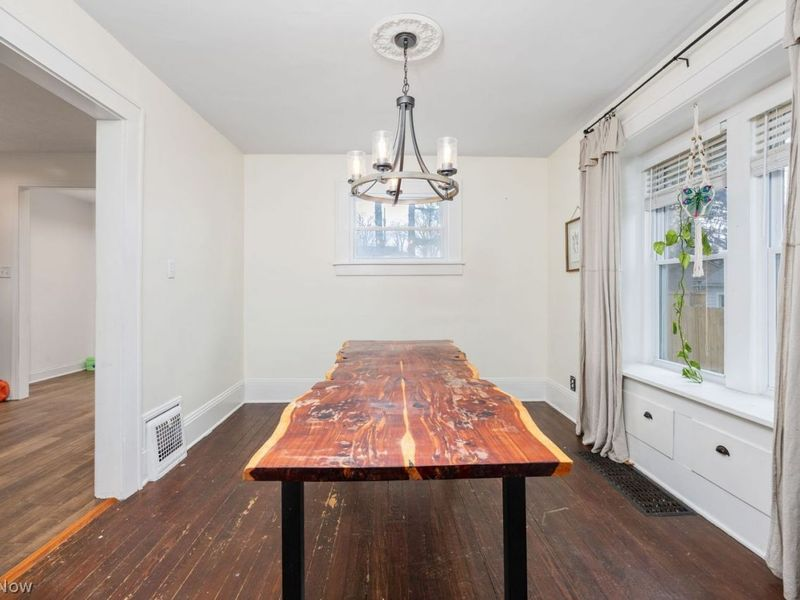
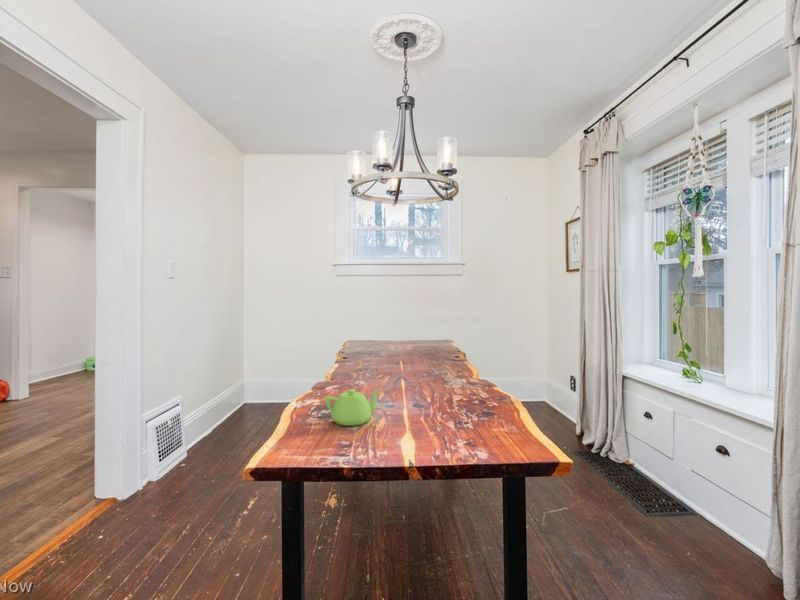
+ teapot [324,388,382,427]
